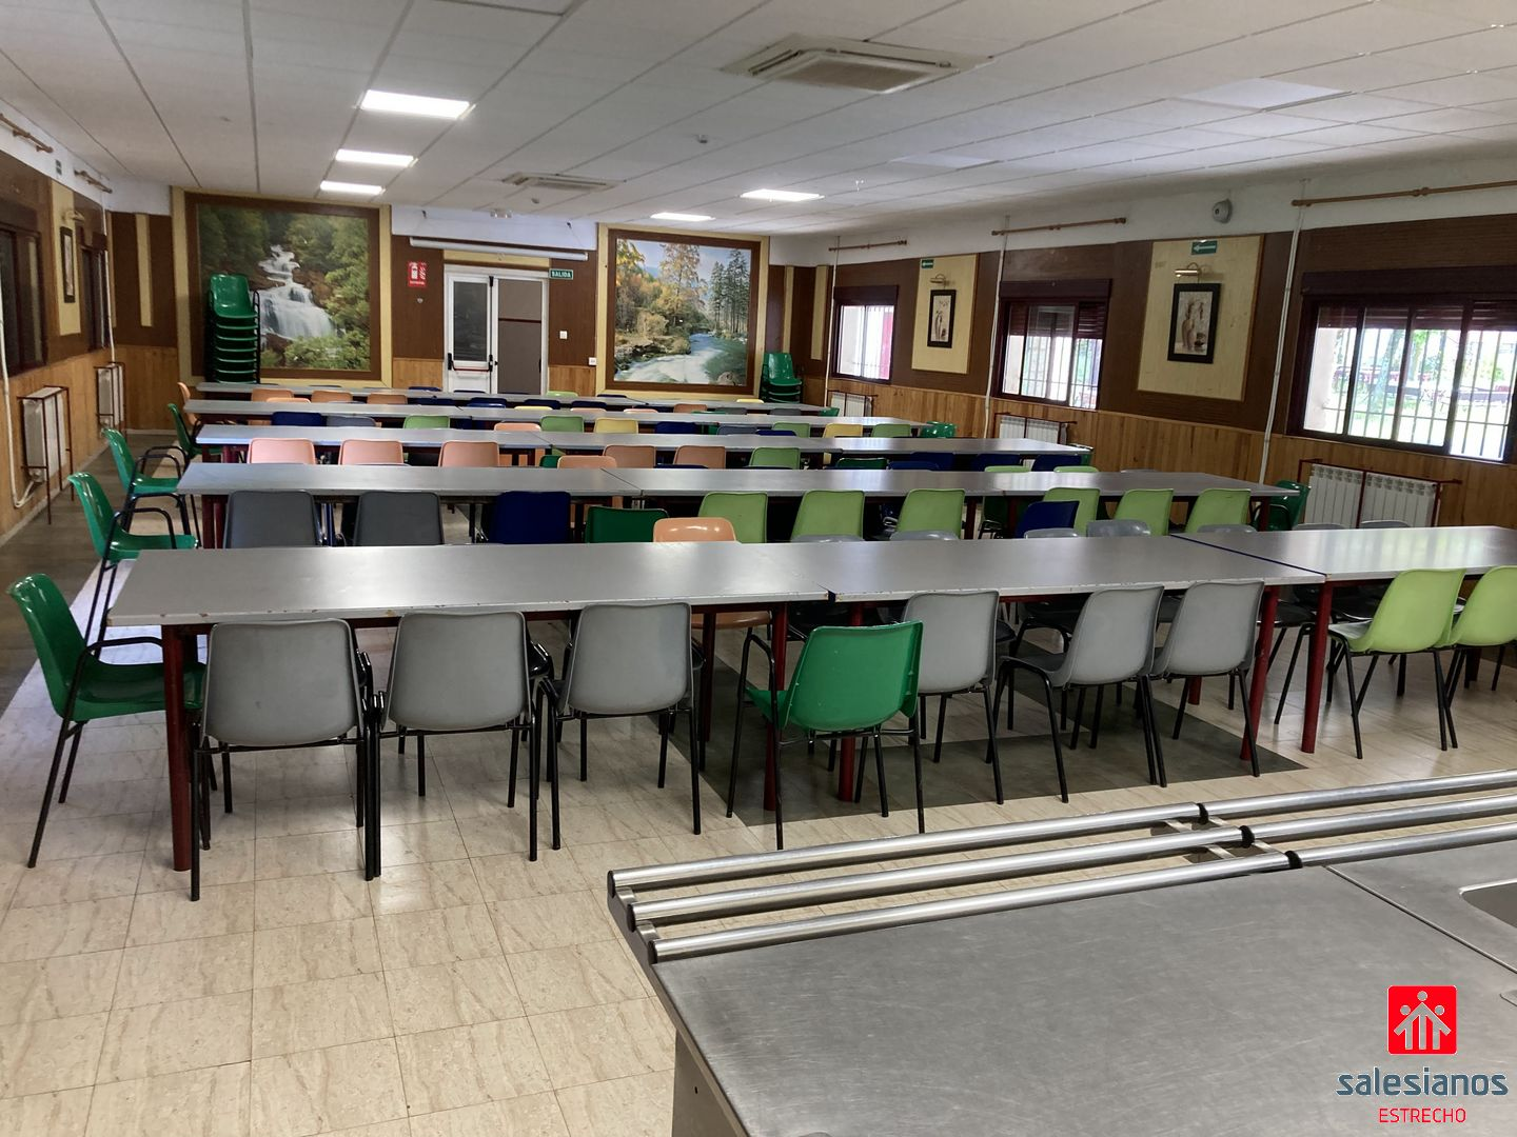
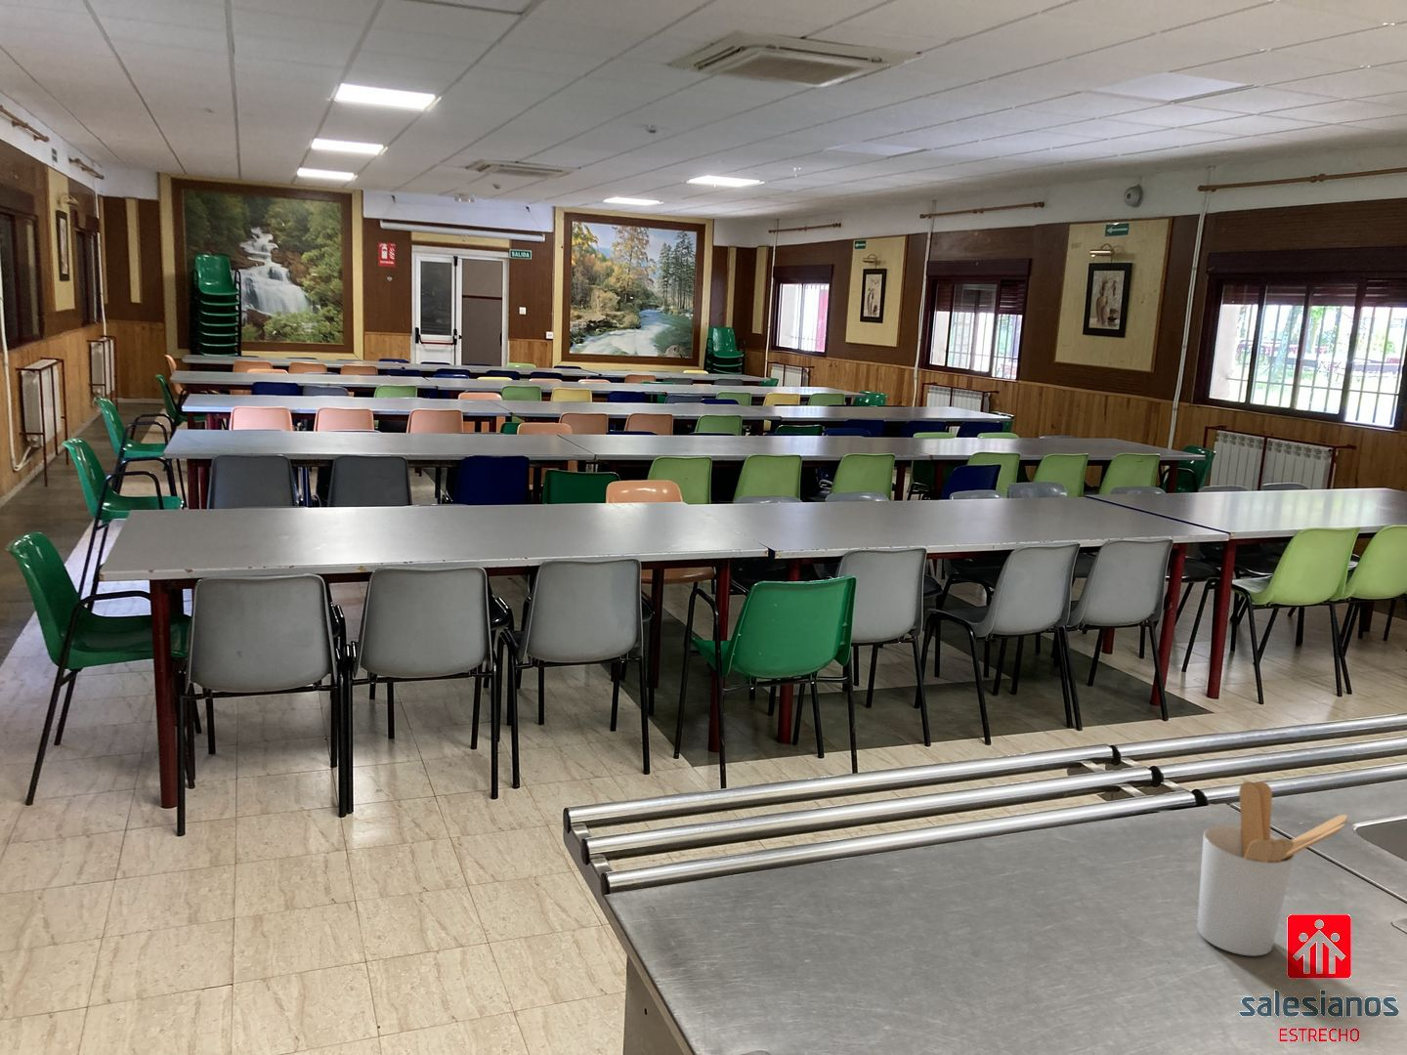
+ utensil holder [1197,780,1349,957]
